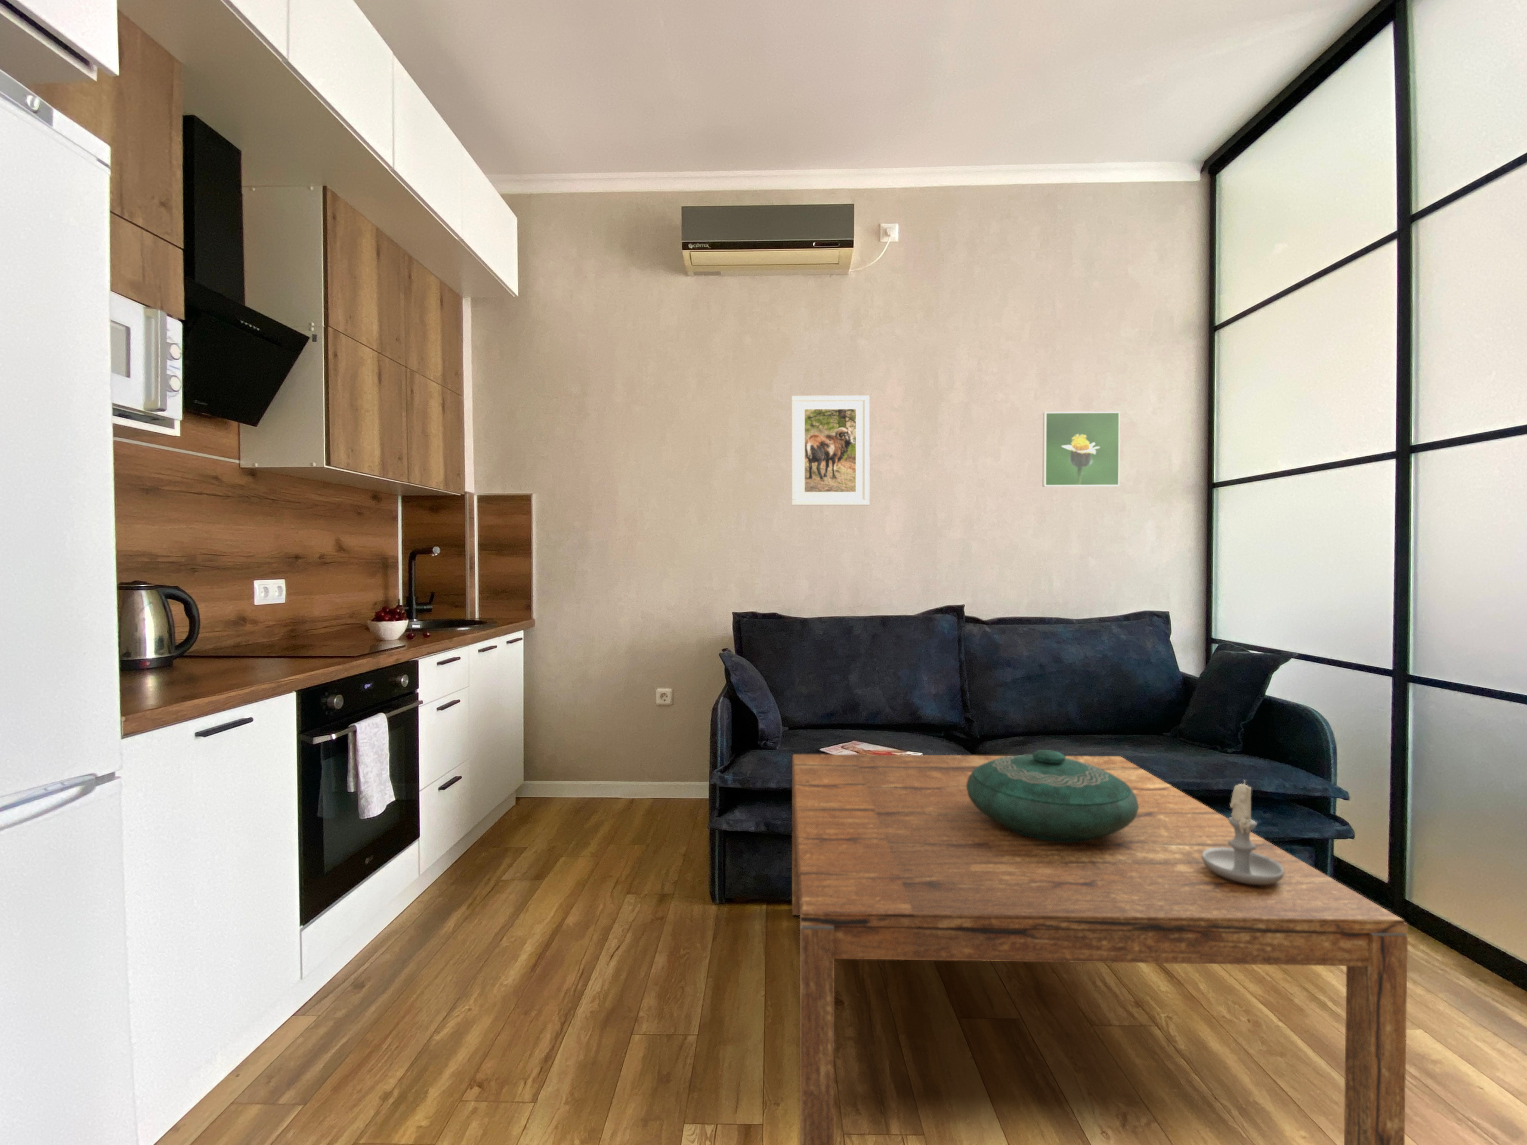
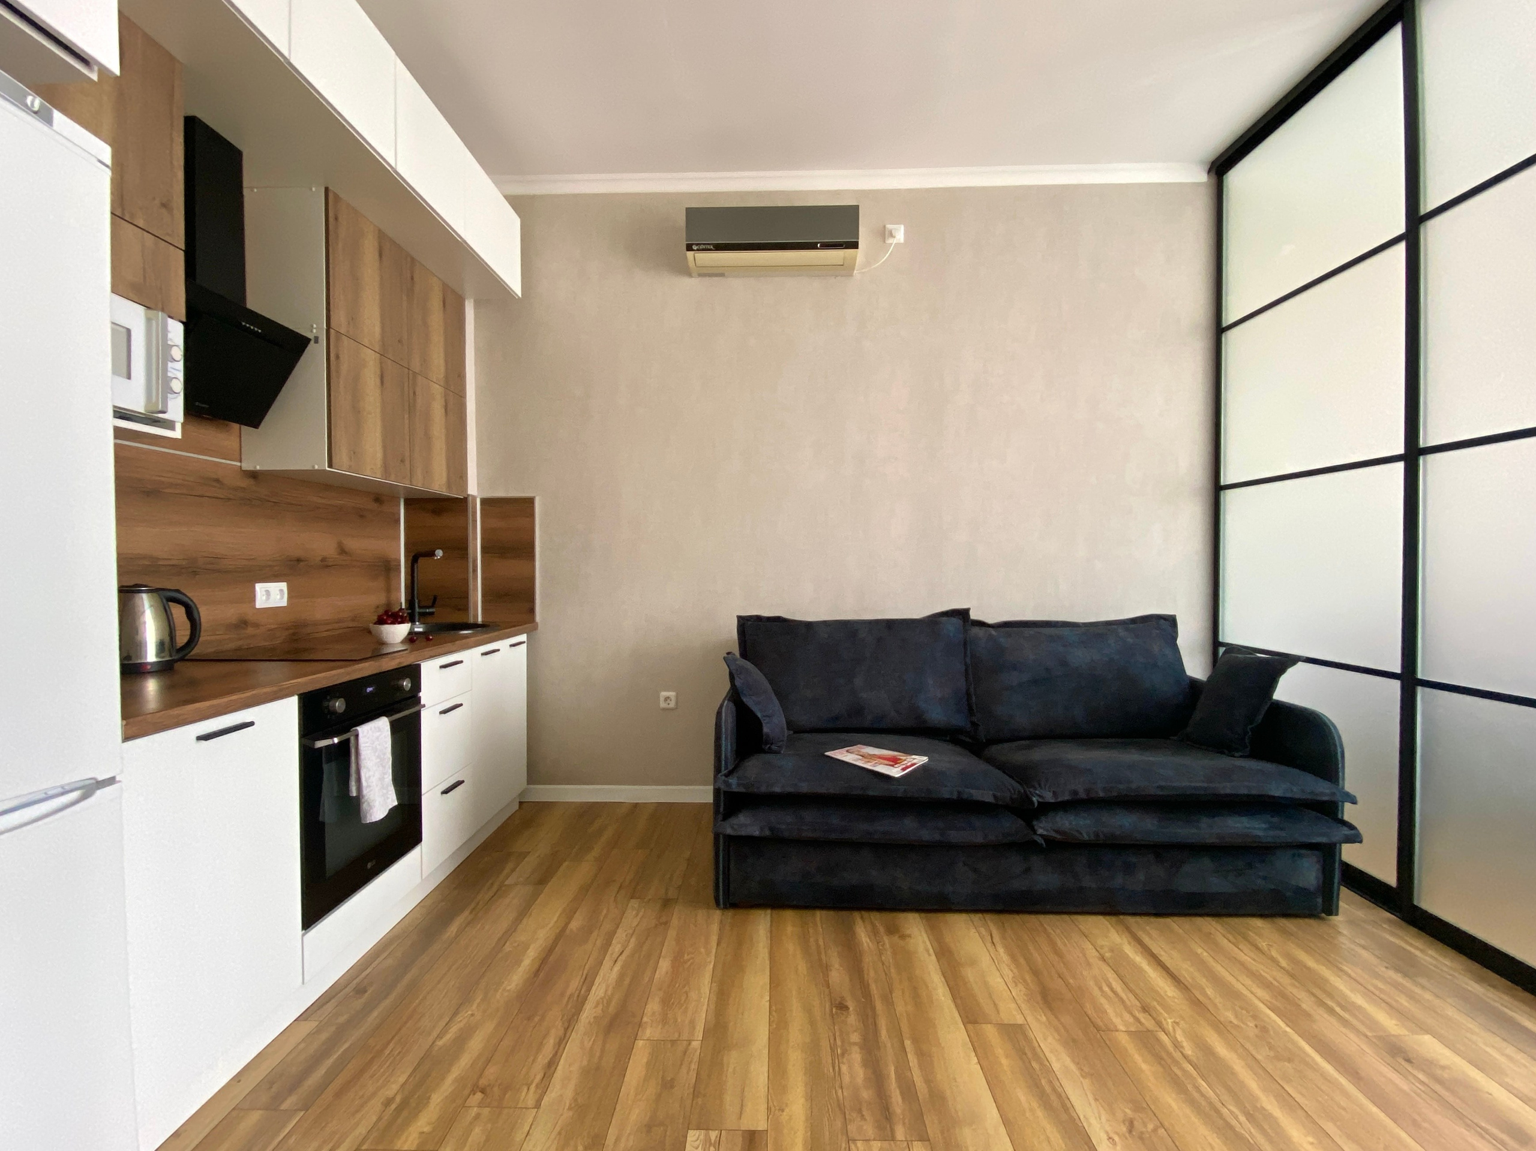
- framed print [1042,411,1121,487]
- decorative bowl [967,749,1139,842]
- coffee table [791,754,1408,1145]
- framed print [791,394,871,506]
- candle [1202,779,1284,885]
